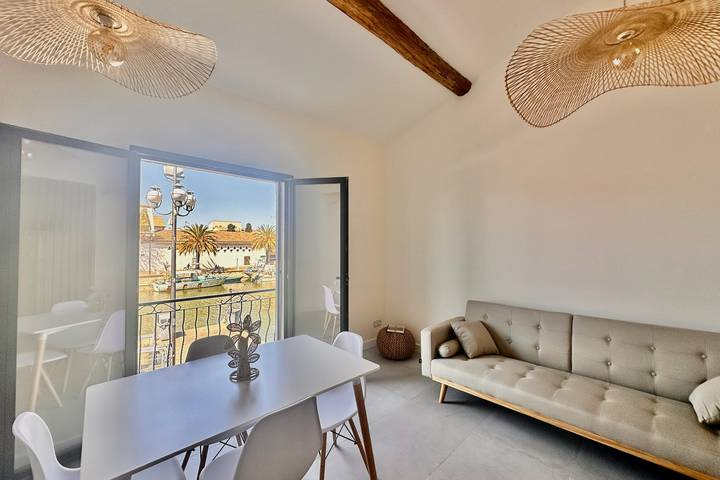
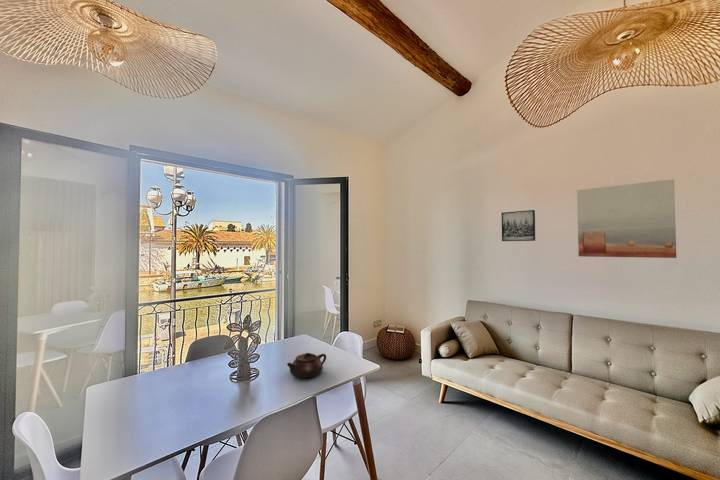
+ teapot [286,352,327,380]
+ wall art [500,209,536,242]
+ wall art [576,178,677,259]
